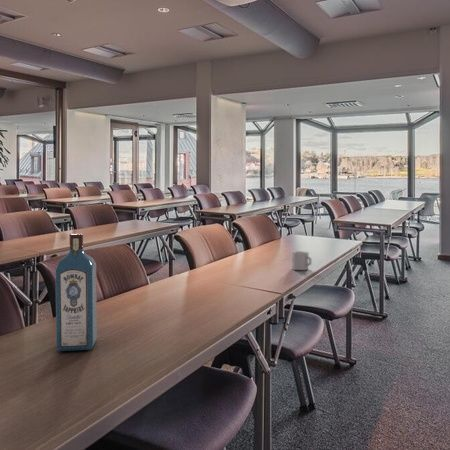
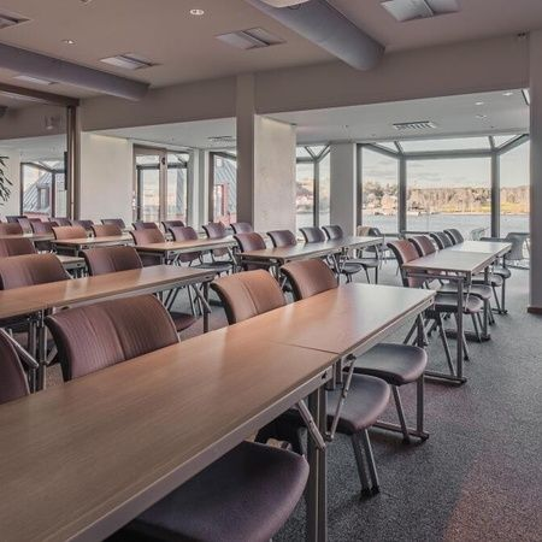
- liquor [54,233,98,352]
- cup [291,250,312,271]
